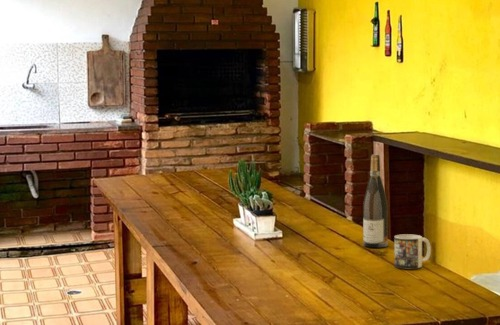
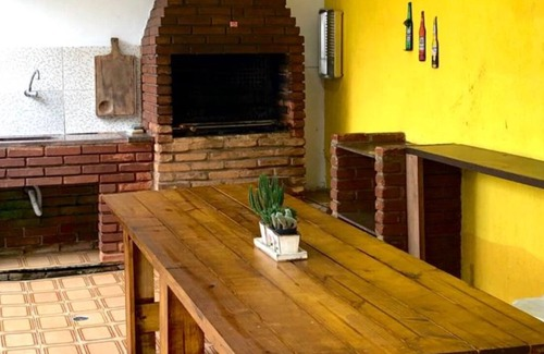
- mug [393,233,432,269]
- wine bottle [362,154,389,248]
